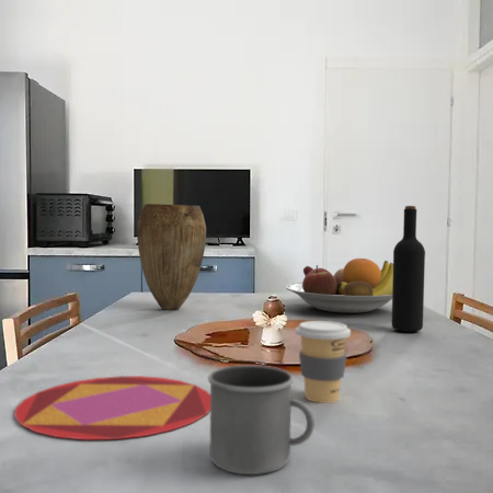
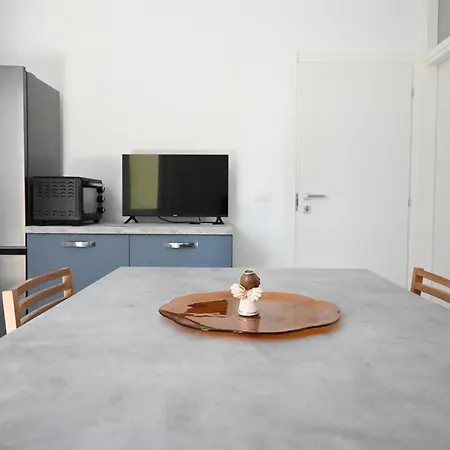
- coffee cup [295,320,352,404]
- fruit bowl [285,257,393,314]
- vase [136,203,207,311]
- wine bottle [391,205,426,333]
- mug [207,364,316,475]
- plate [13,375,210,440]
